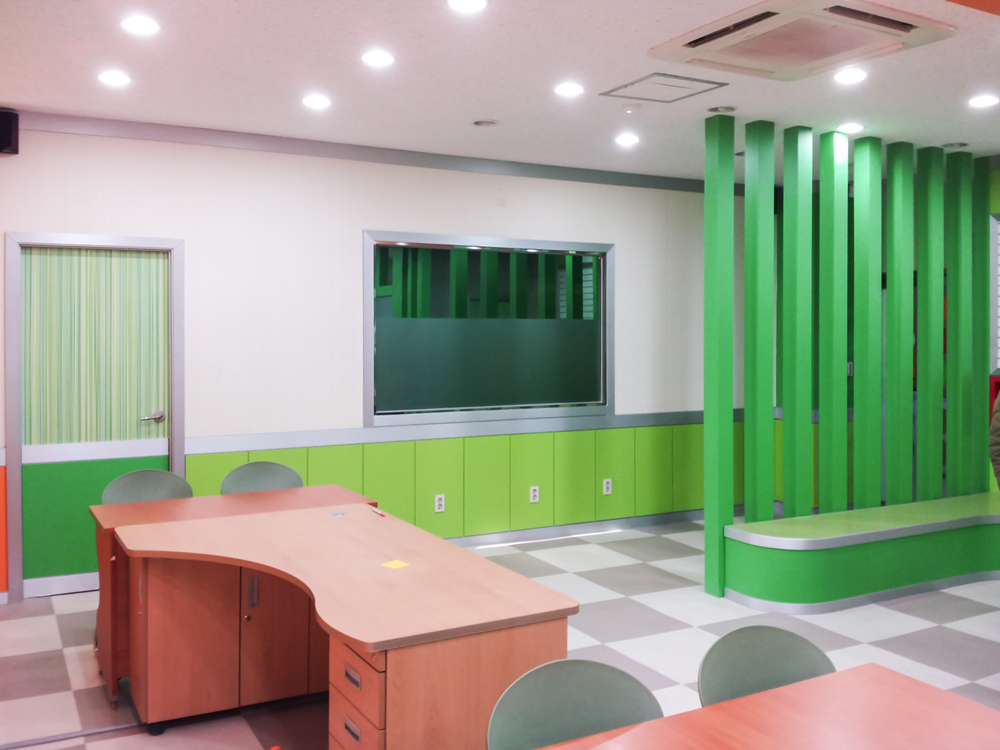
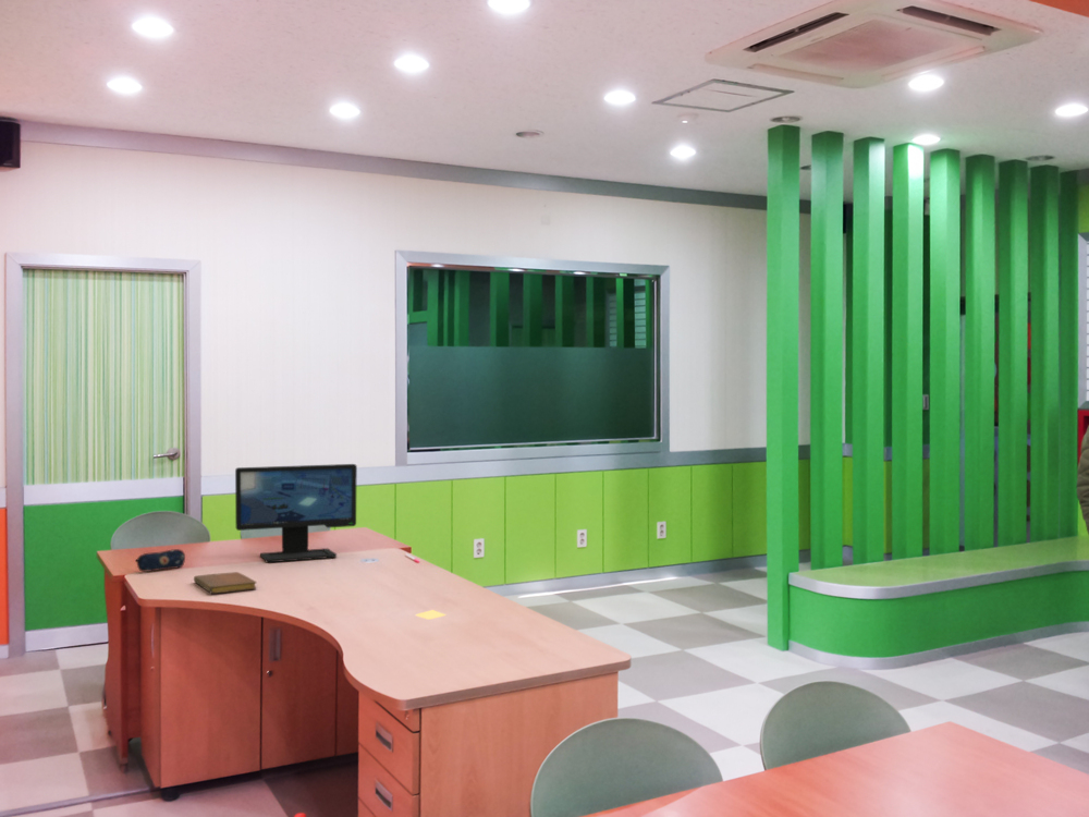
+ computer monitor [234,463,358,563]
+ notebook [193,571,258,595]
+ pencil case [134,548,186,573]
